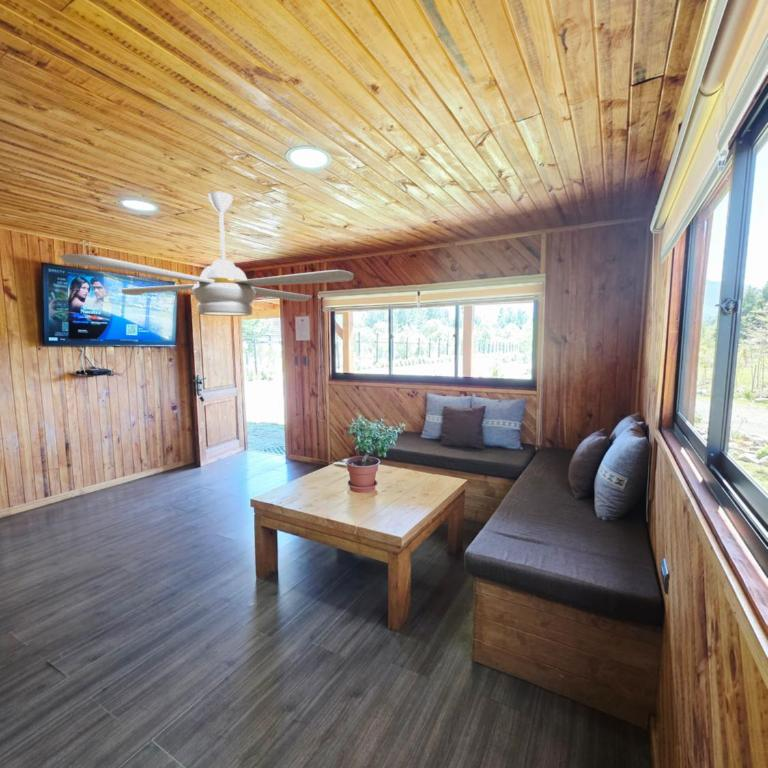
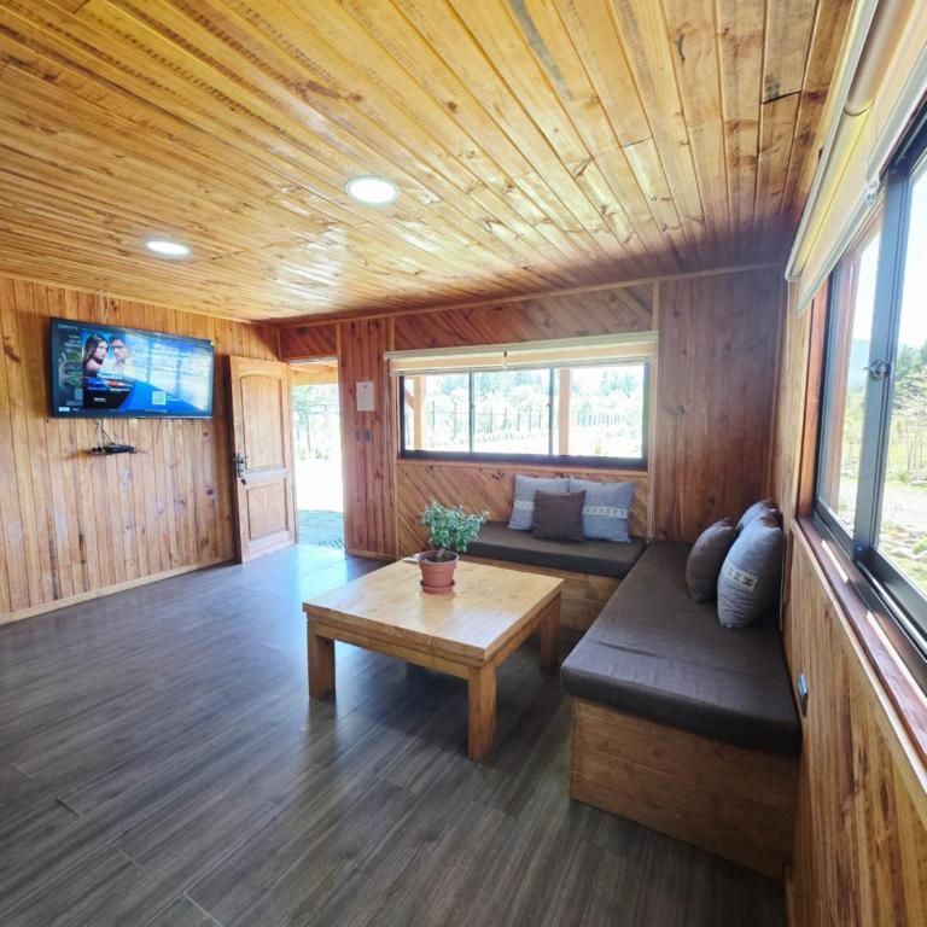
- ceiling fan [59,190,355,317]
